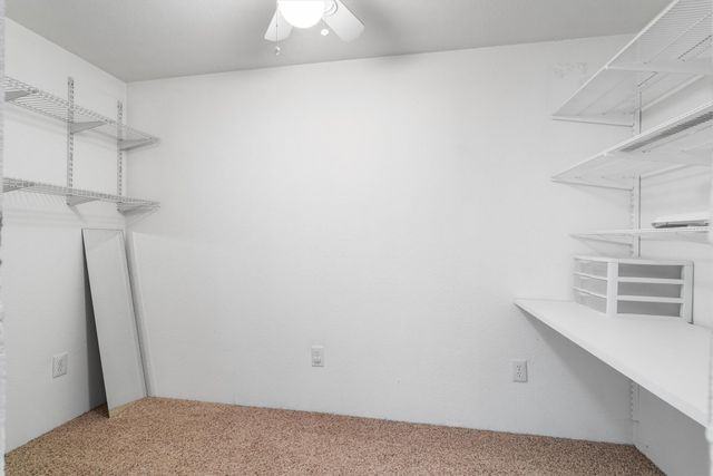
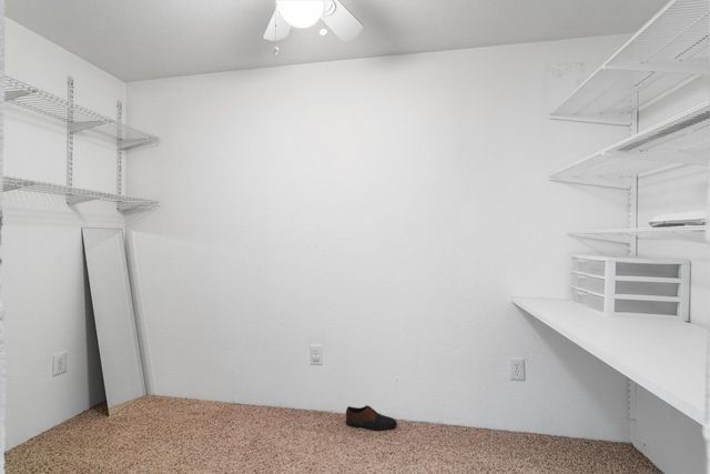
+ shoe [345,404,398,432]
